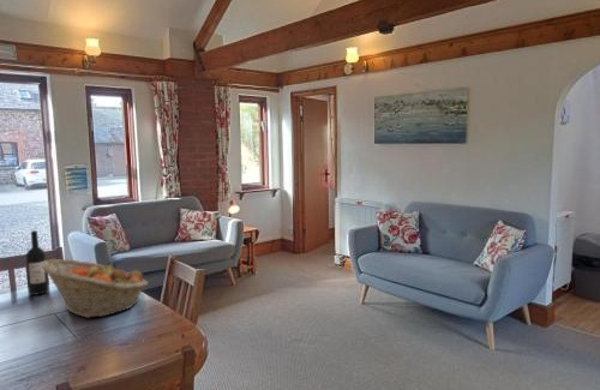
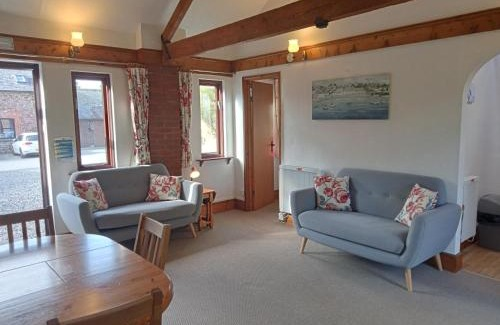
- fruit basket [41,258,149,319]
- wine bottle [25,229,49,296]
